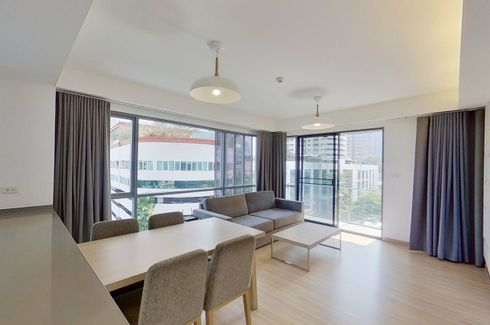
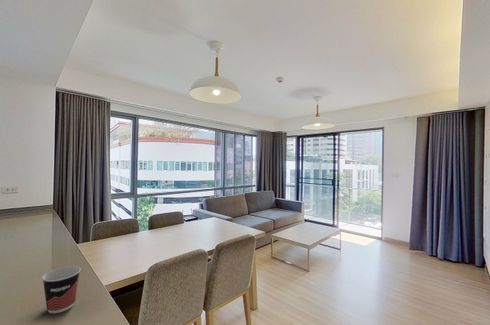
+ cup [41,265,82,314]
